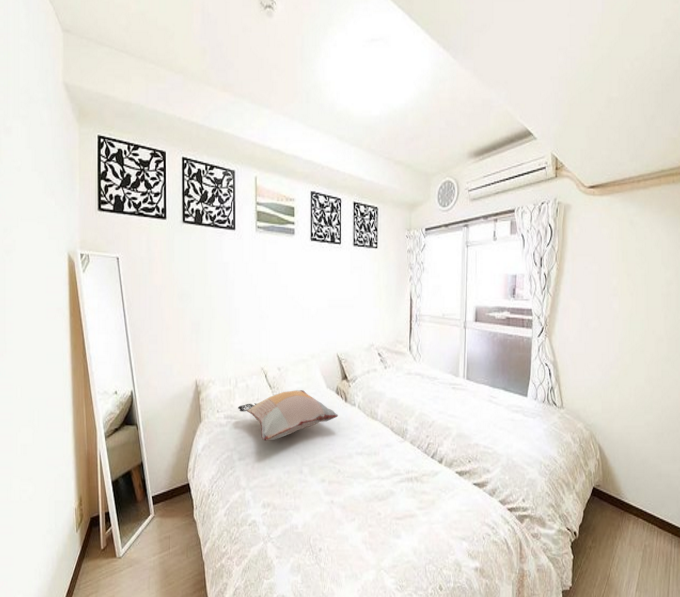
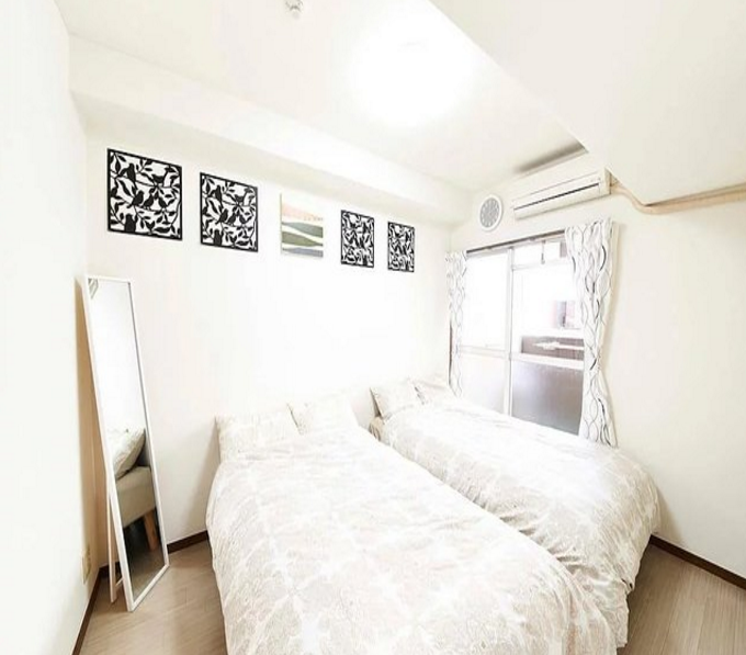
- decorative pillow [237,389,339,441]
